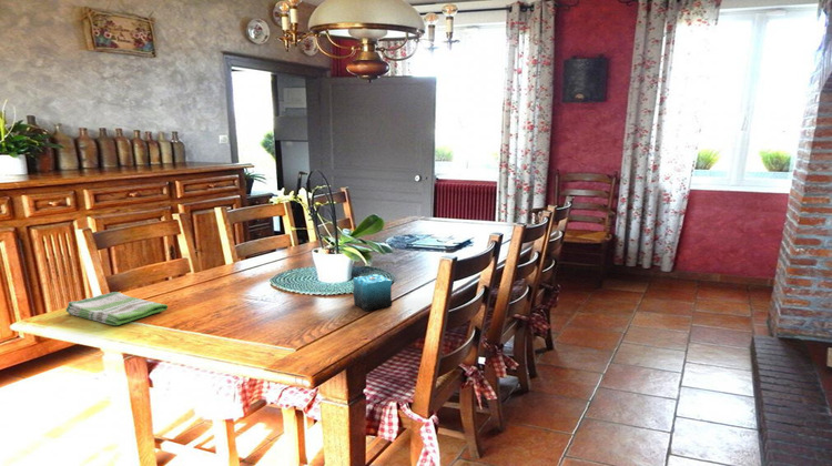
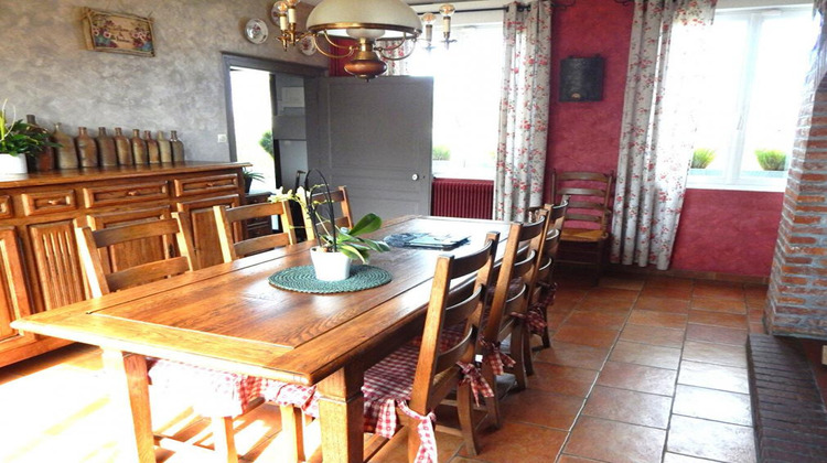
- dish towel [64,291,169,326]
- candle [352,273,394,313]
